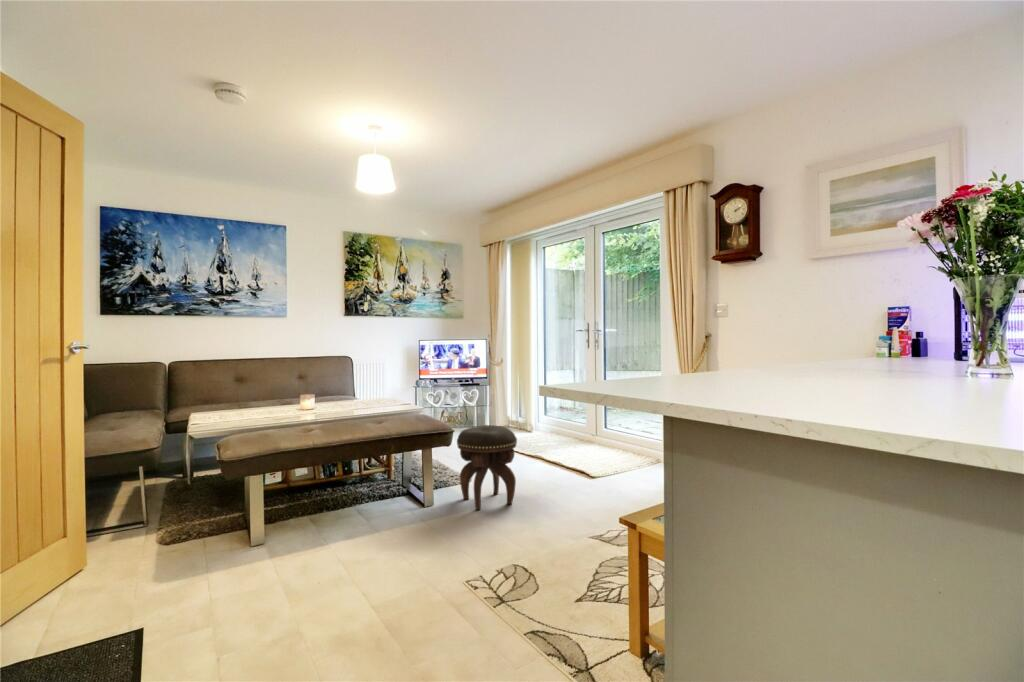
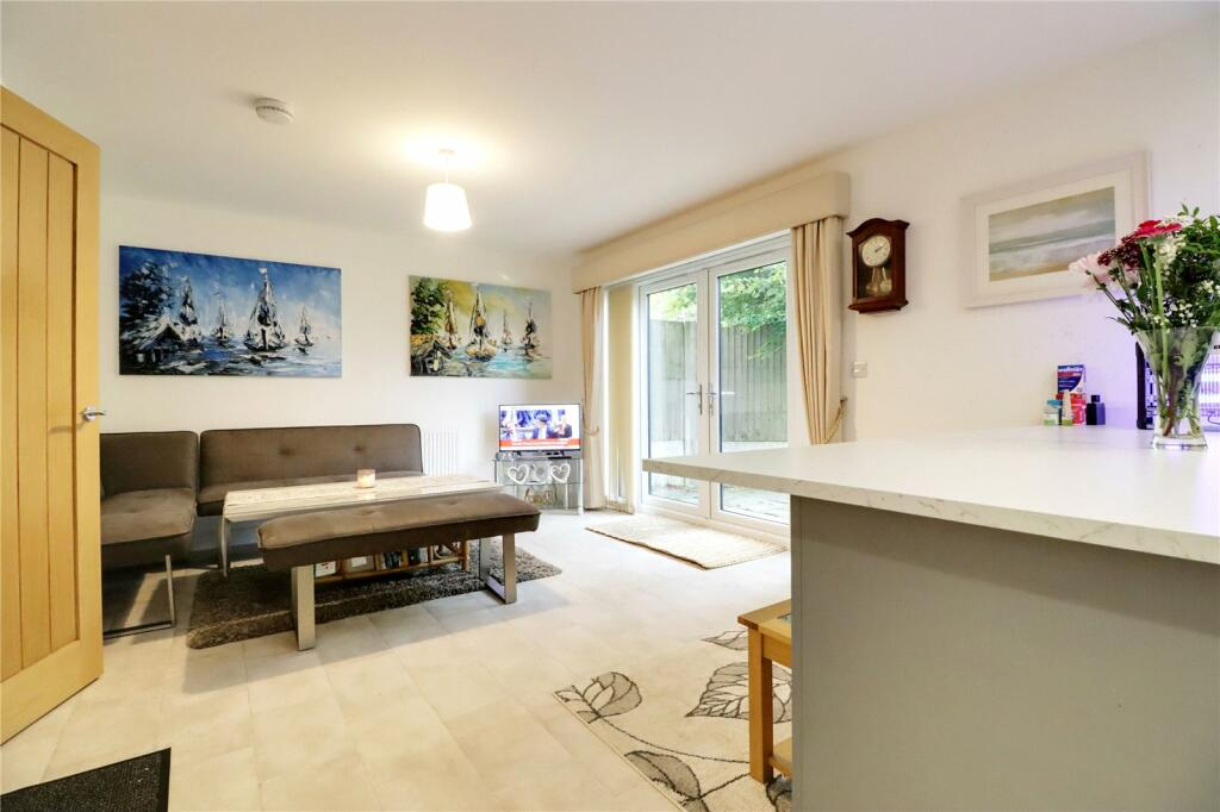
- footstool [456,424,518,511]
